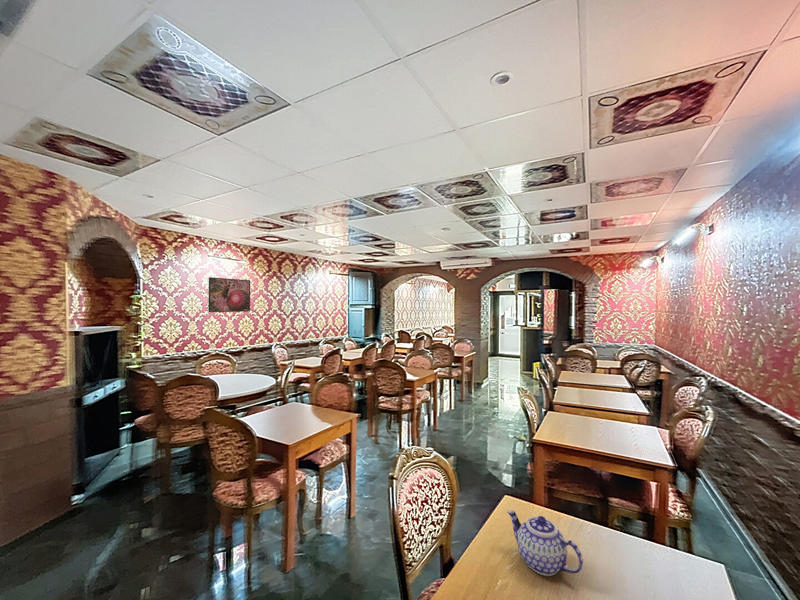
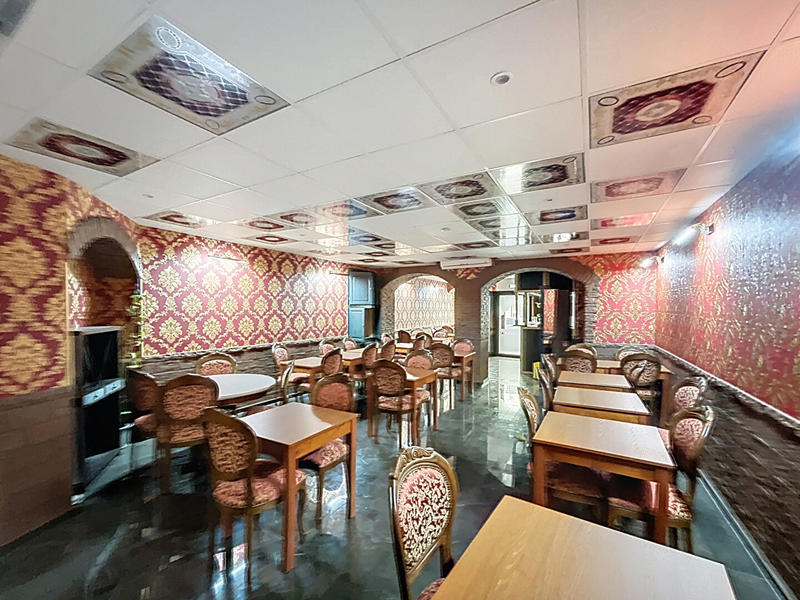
- teapot [506,509,584,577]
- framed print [207,276,251,313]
